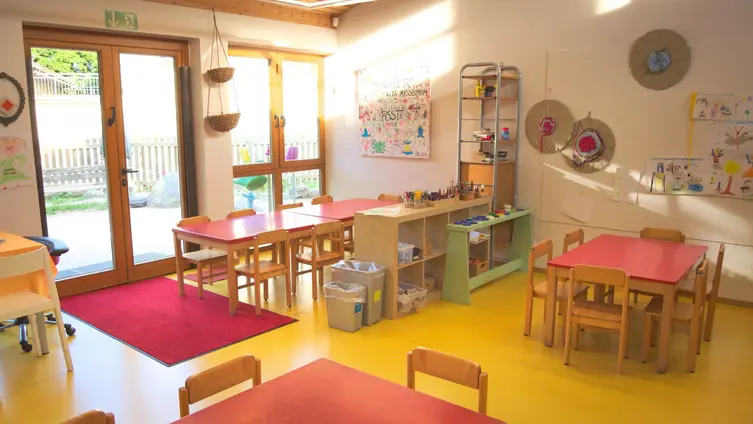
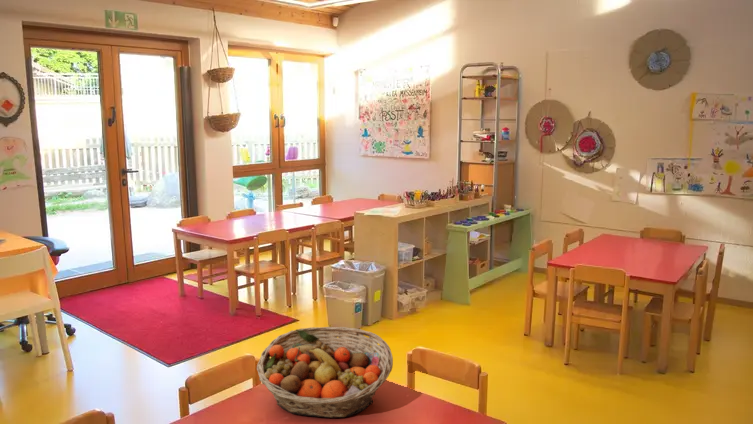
+ fruit basket [256,326,394,419]
